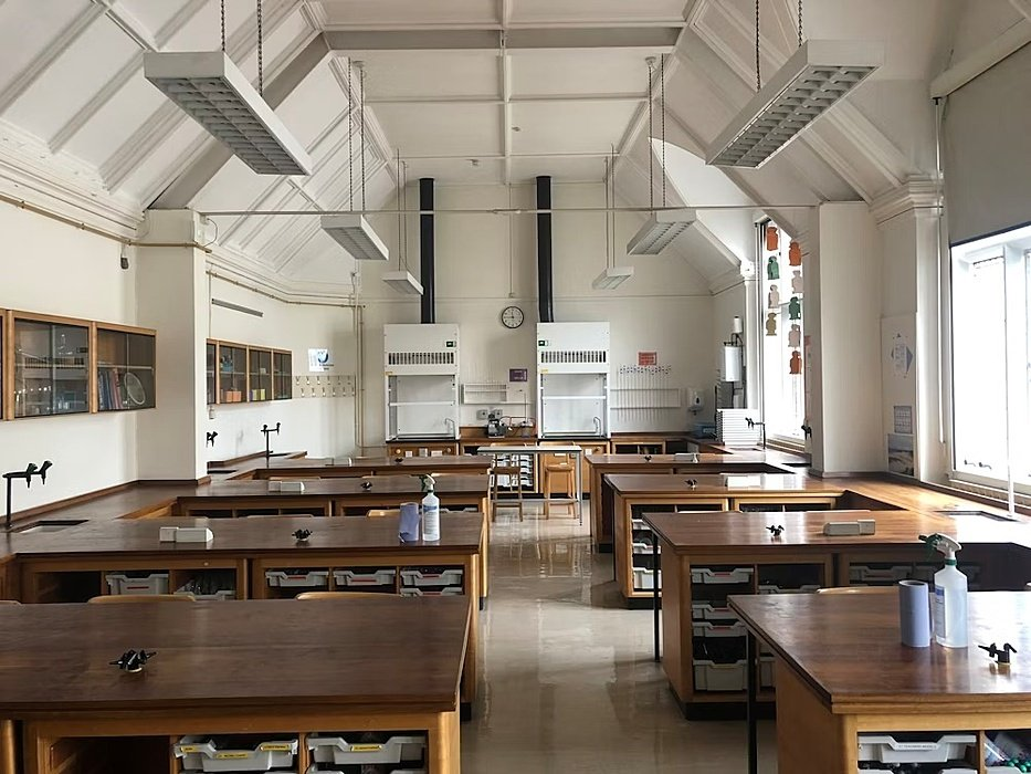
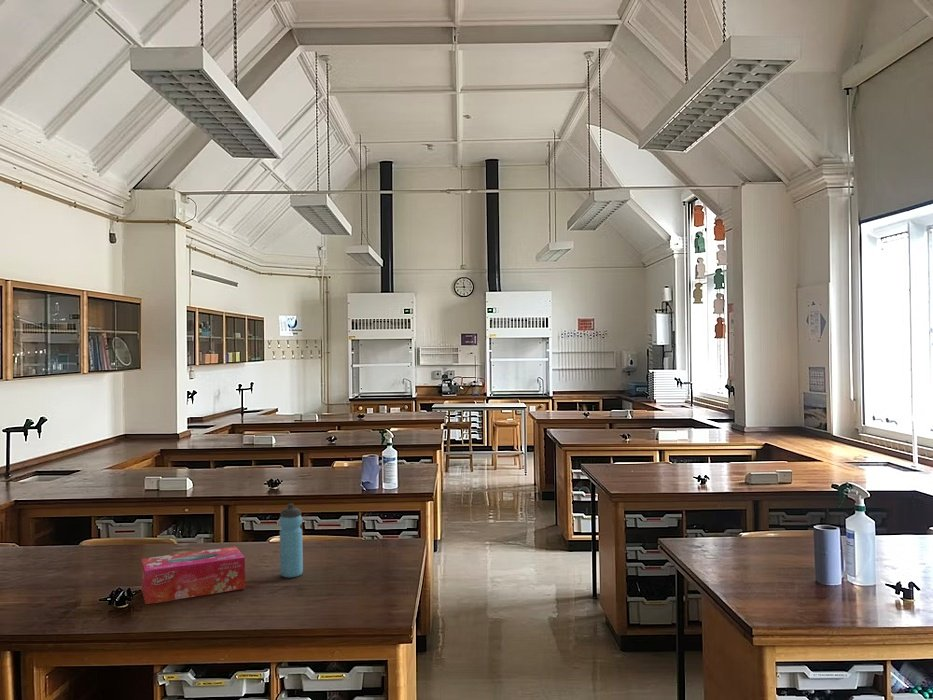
+ tissue box [140,546,246,605]
+ water bottle [279,503,304,578]
